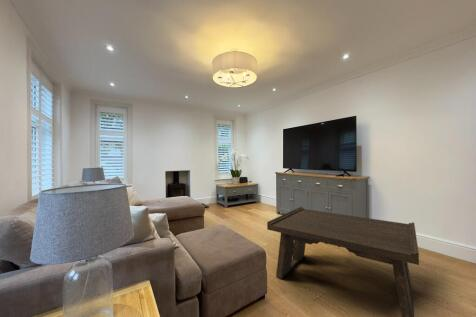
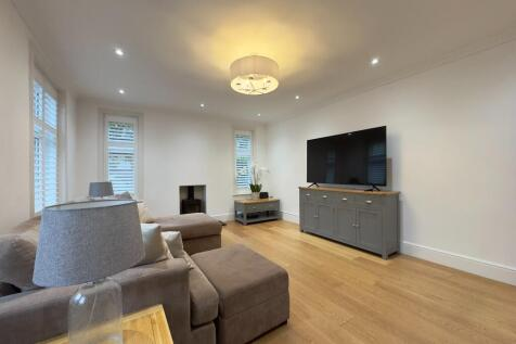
- coffee table [266,206,420,317]
